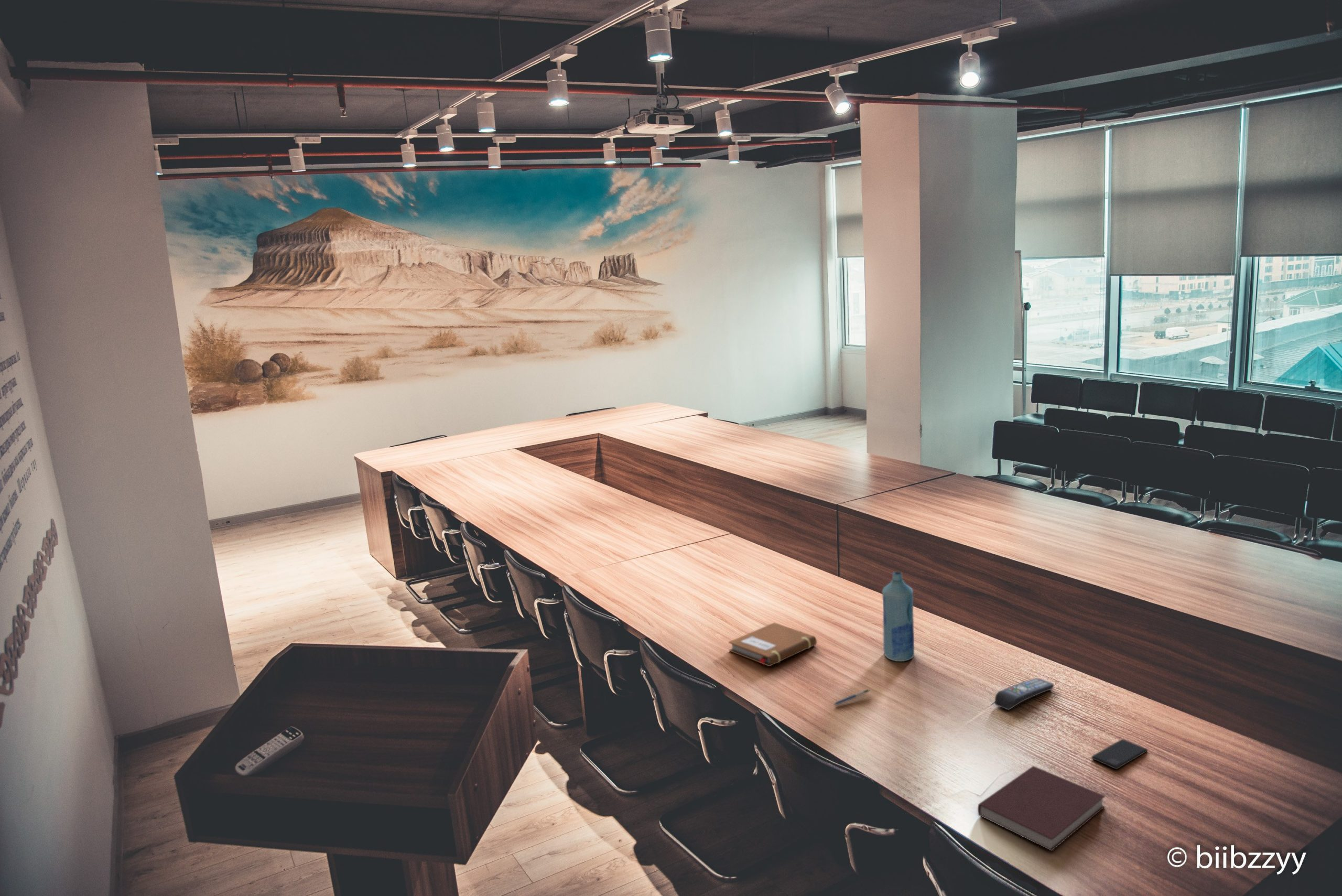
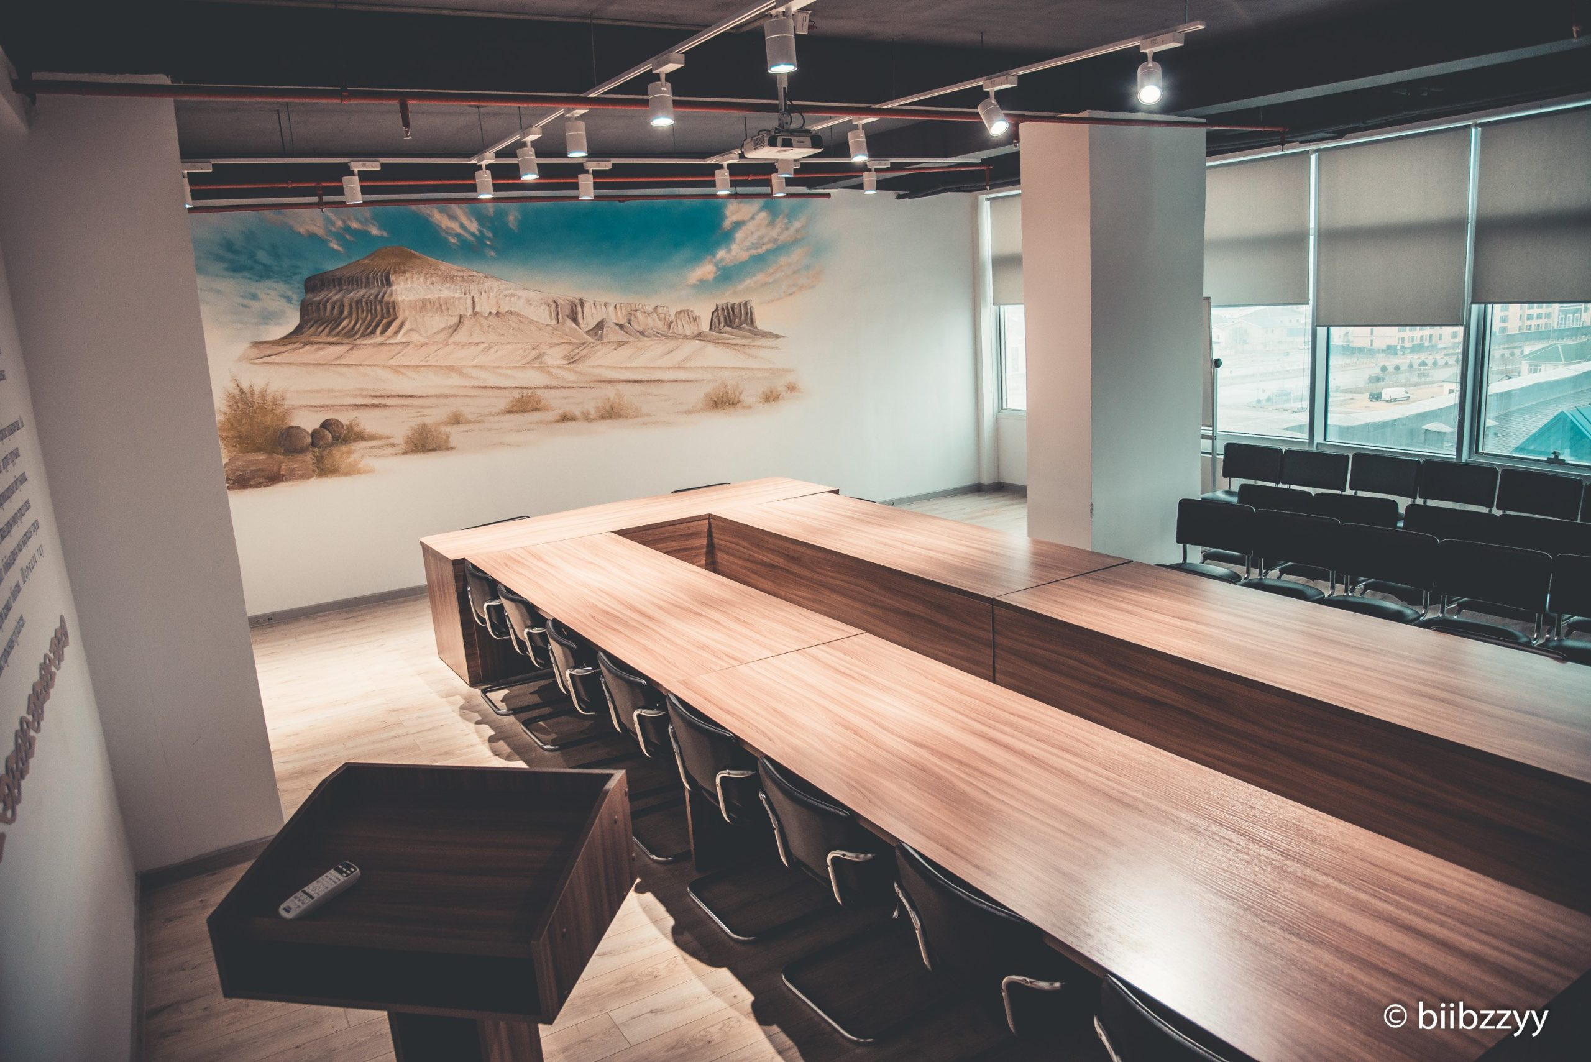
- remote control [994,677,1054,710]
- notebook [728,622,817,667]
- notebook [977,765,1106,852]
- smartphone [1091,739,1148,770]
- pen [833,689,871,706]
- bottle [882,571,915,662]
